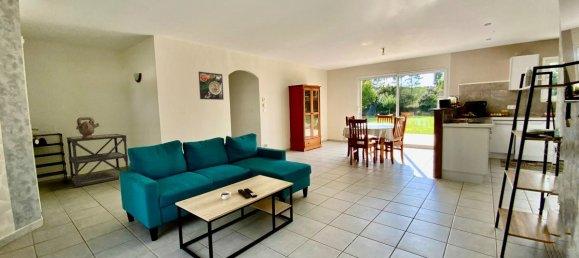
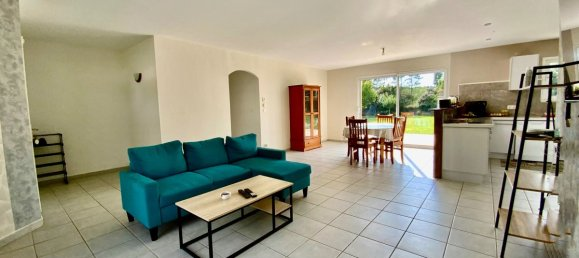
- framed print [198,70,225,101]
- shelving unit [66,133,129,188]
- decorative urn [75,116,100,139]
